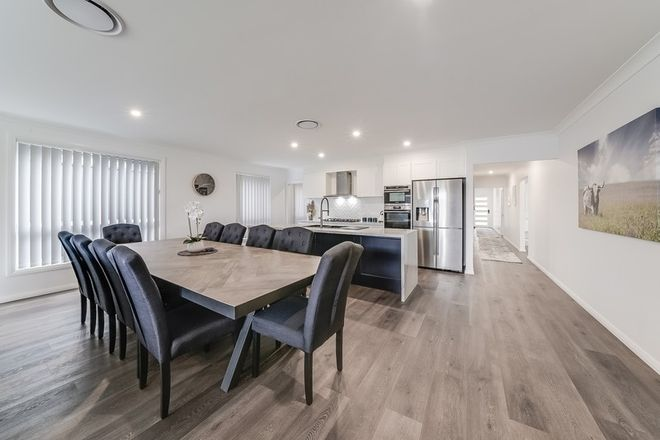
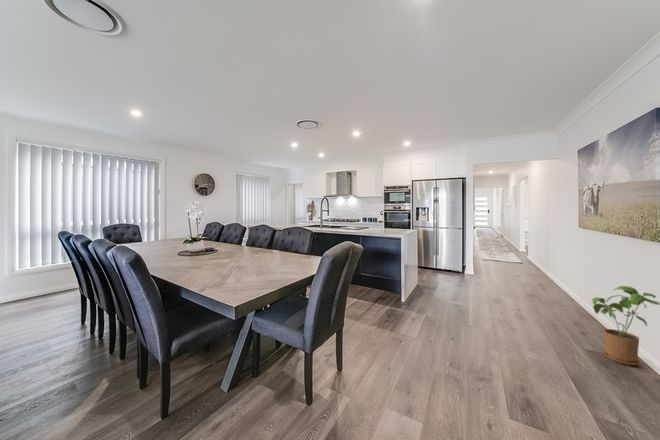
+ house plant [591,285,660,366]
